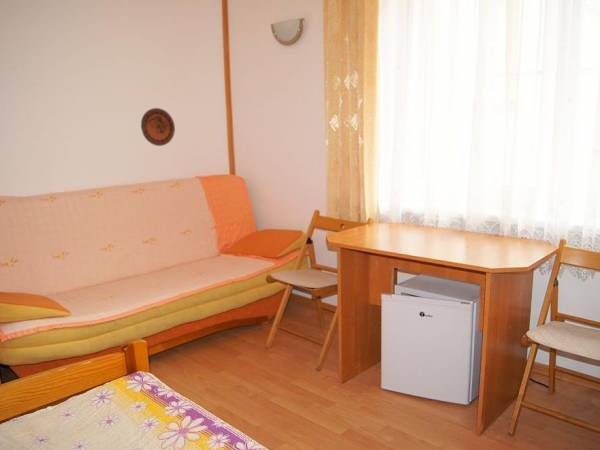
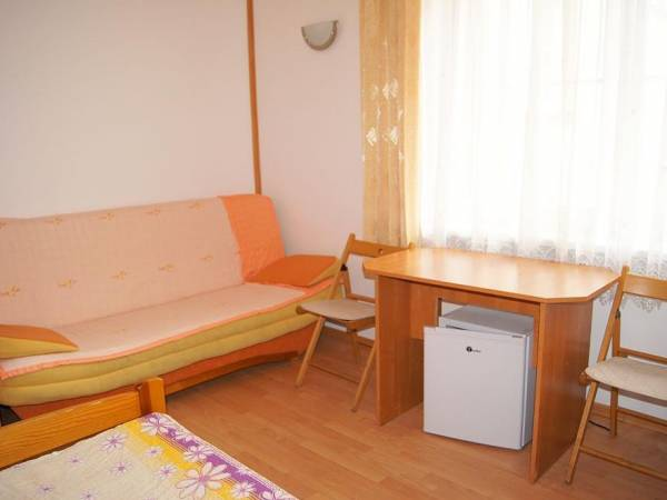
- decorative plate [140,107,176,147]
